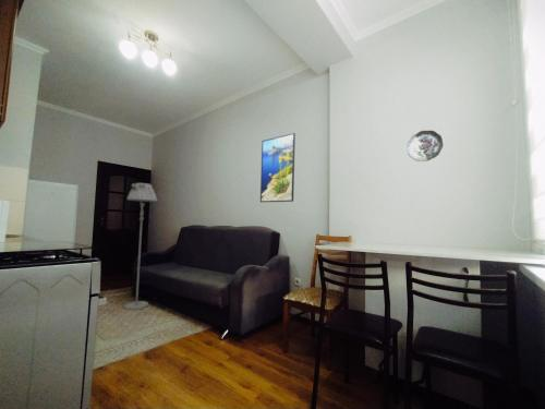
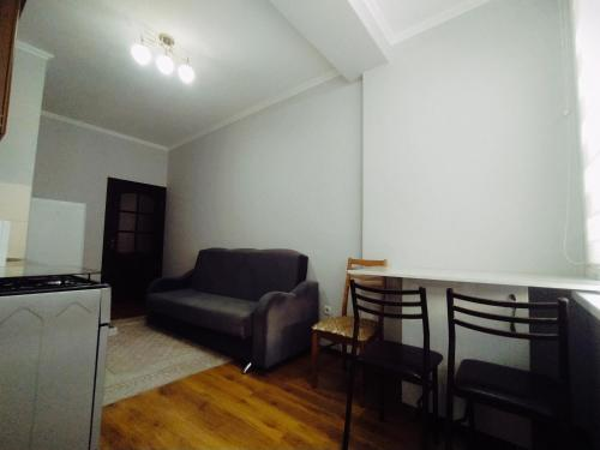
- decorative plate [405,130,444,163]
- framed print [259,132,296,203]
- floor lamp [123,182,158,311]
